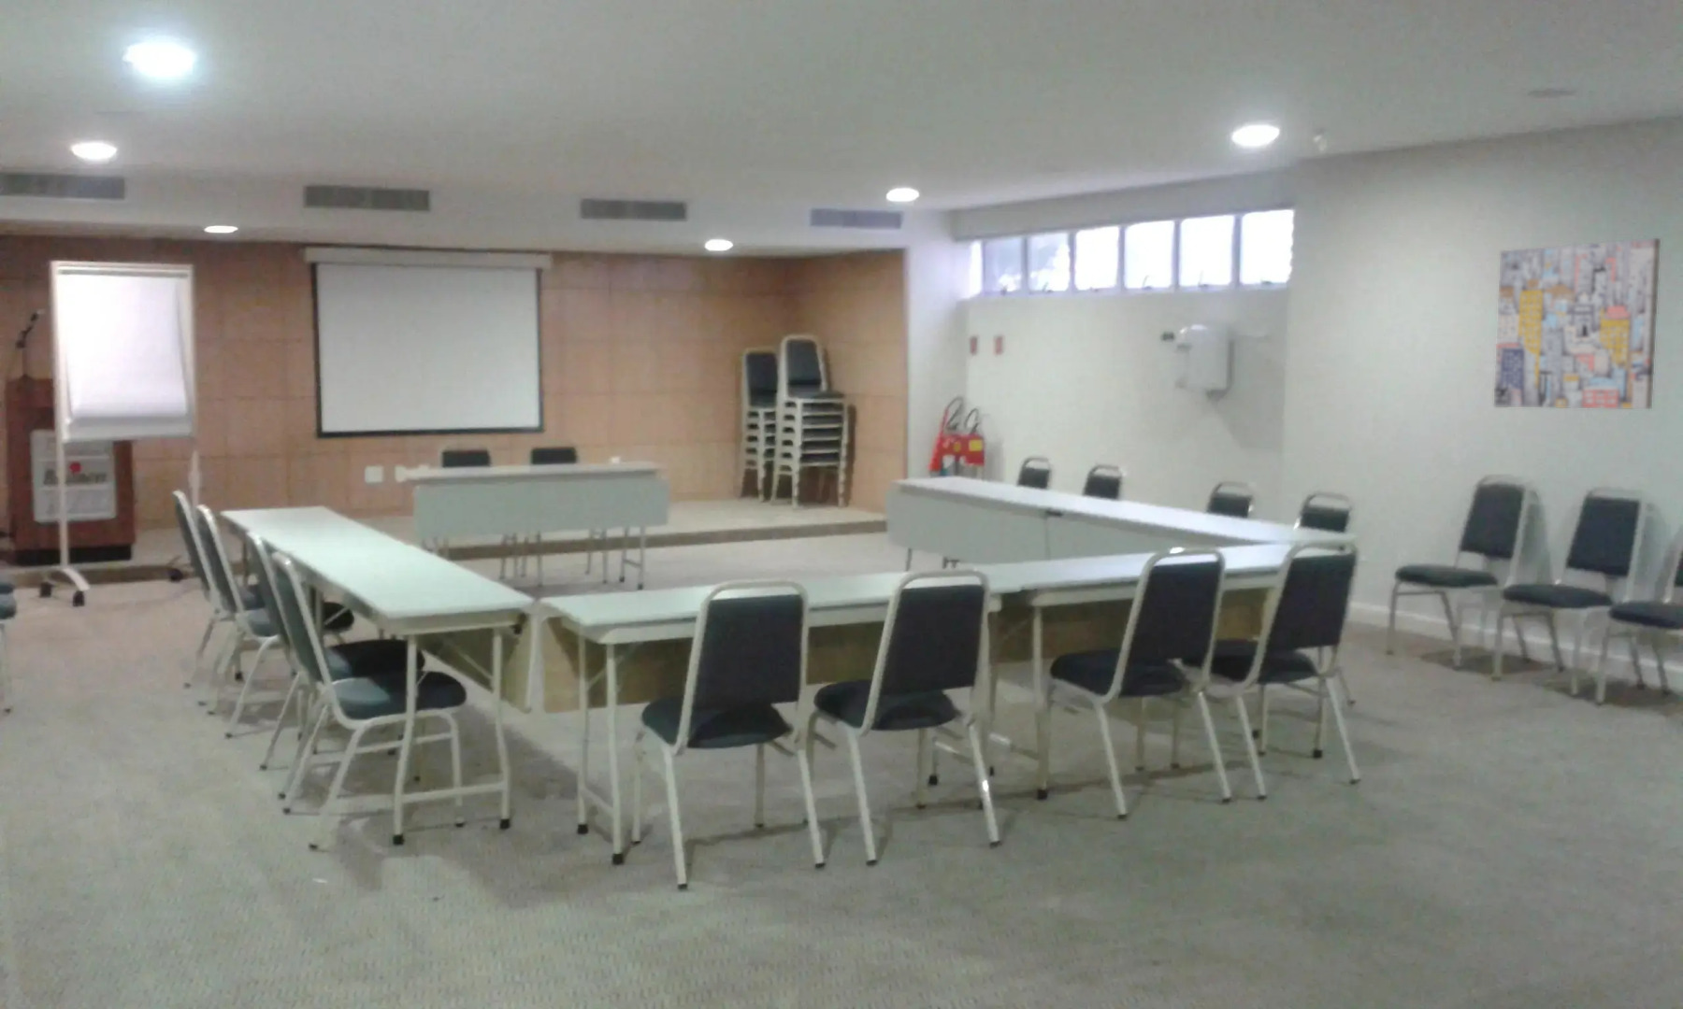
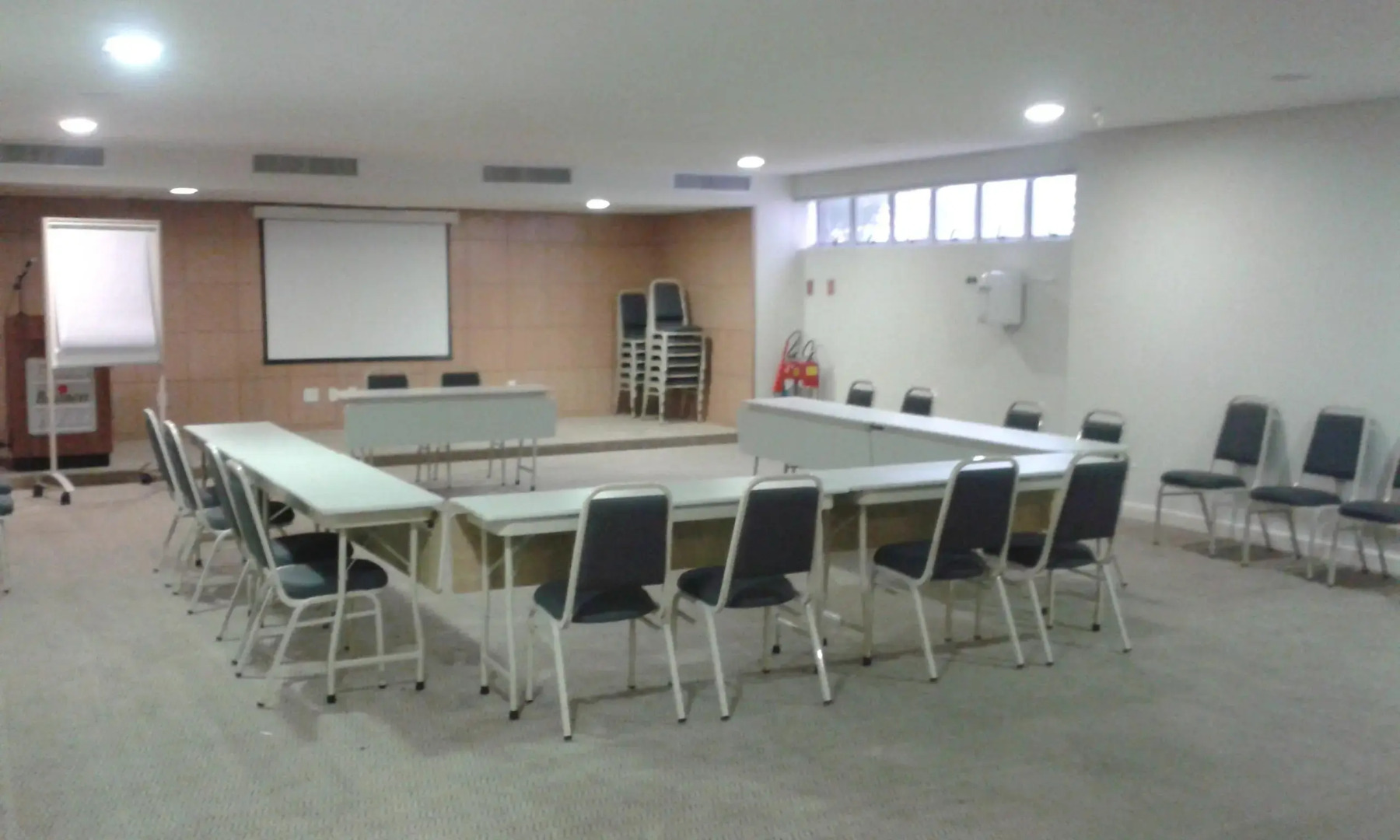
- wall art [1493,238,1661,410]
